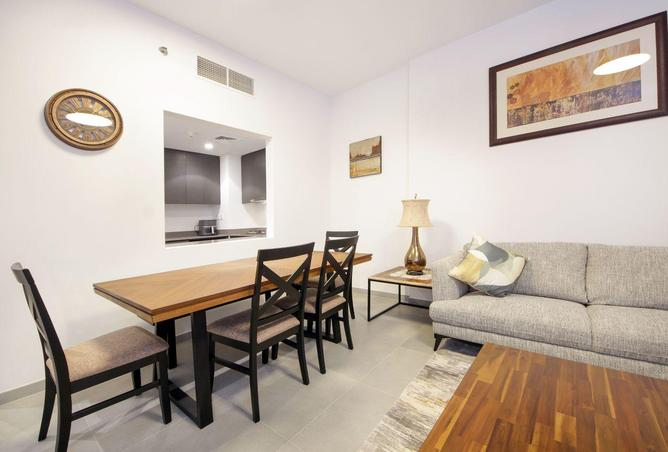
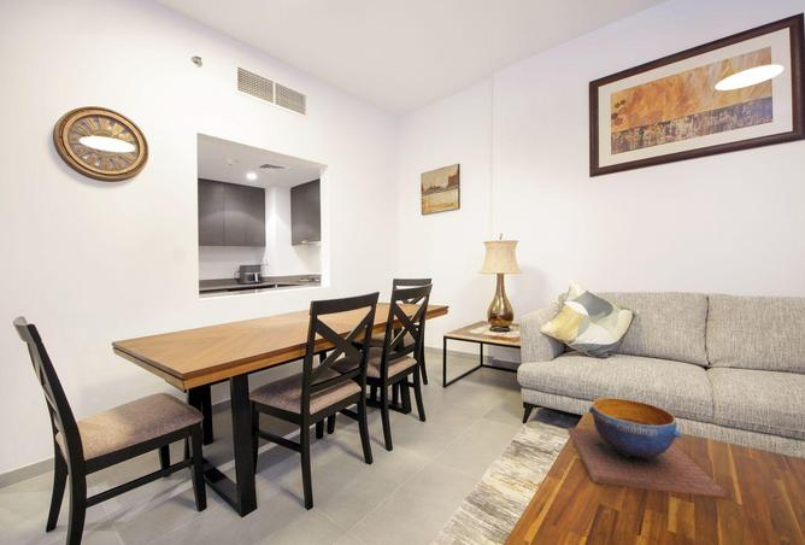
+ decorative bowl [566,397,727,498]
